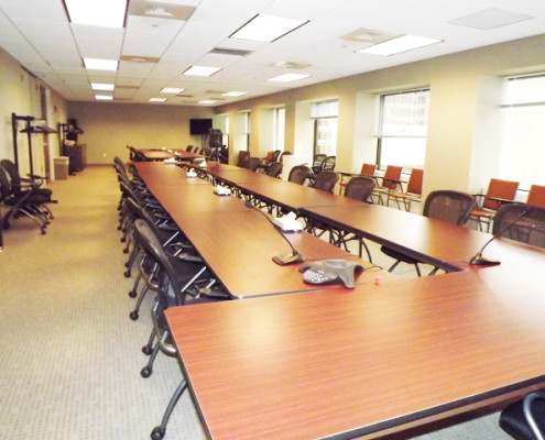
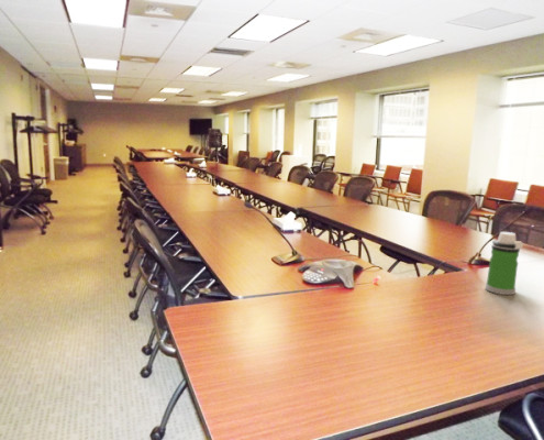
+ water bottle [485,231,524,296]
